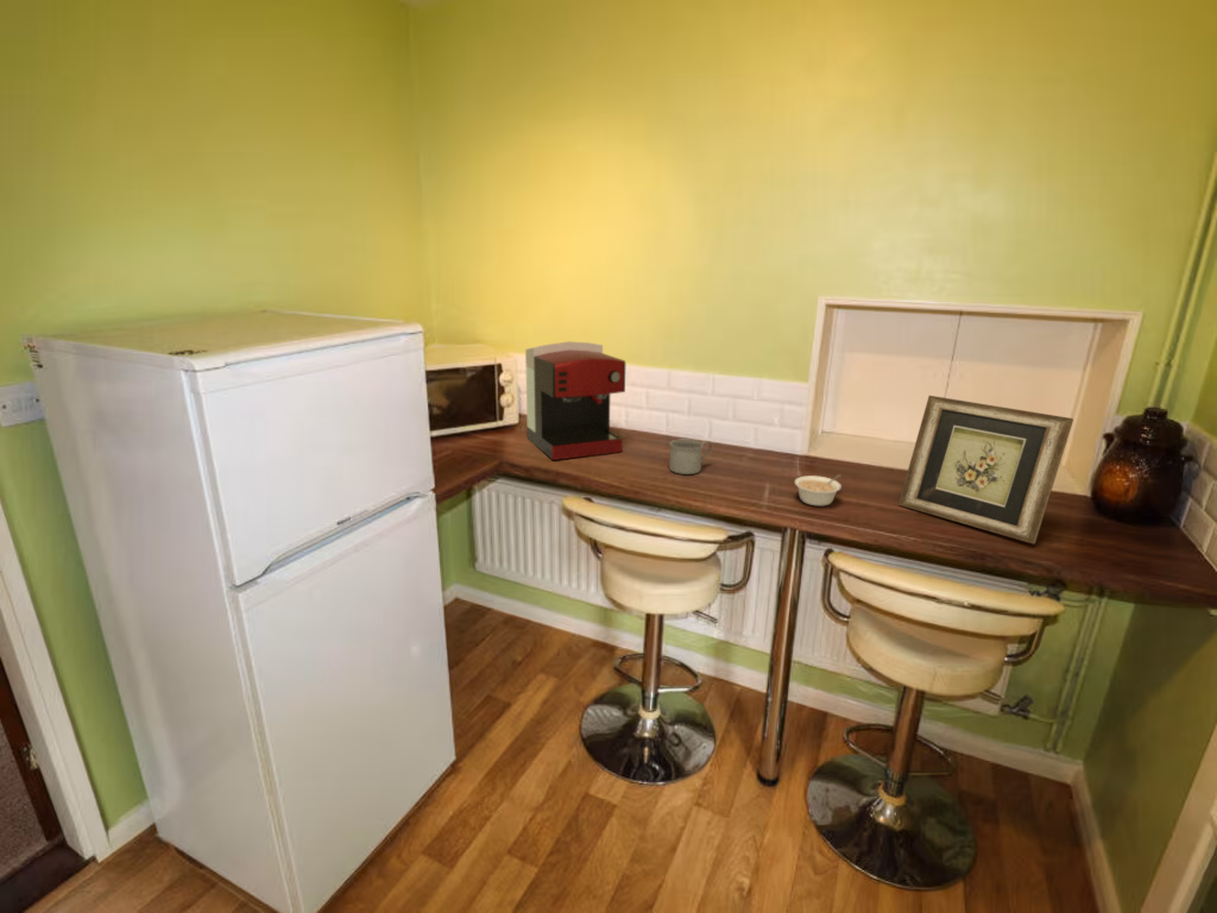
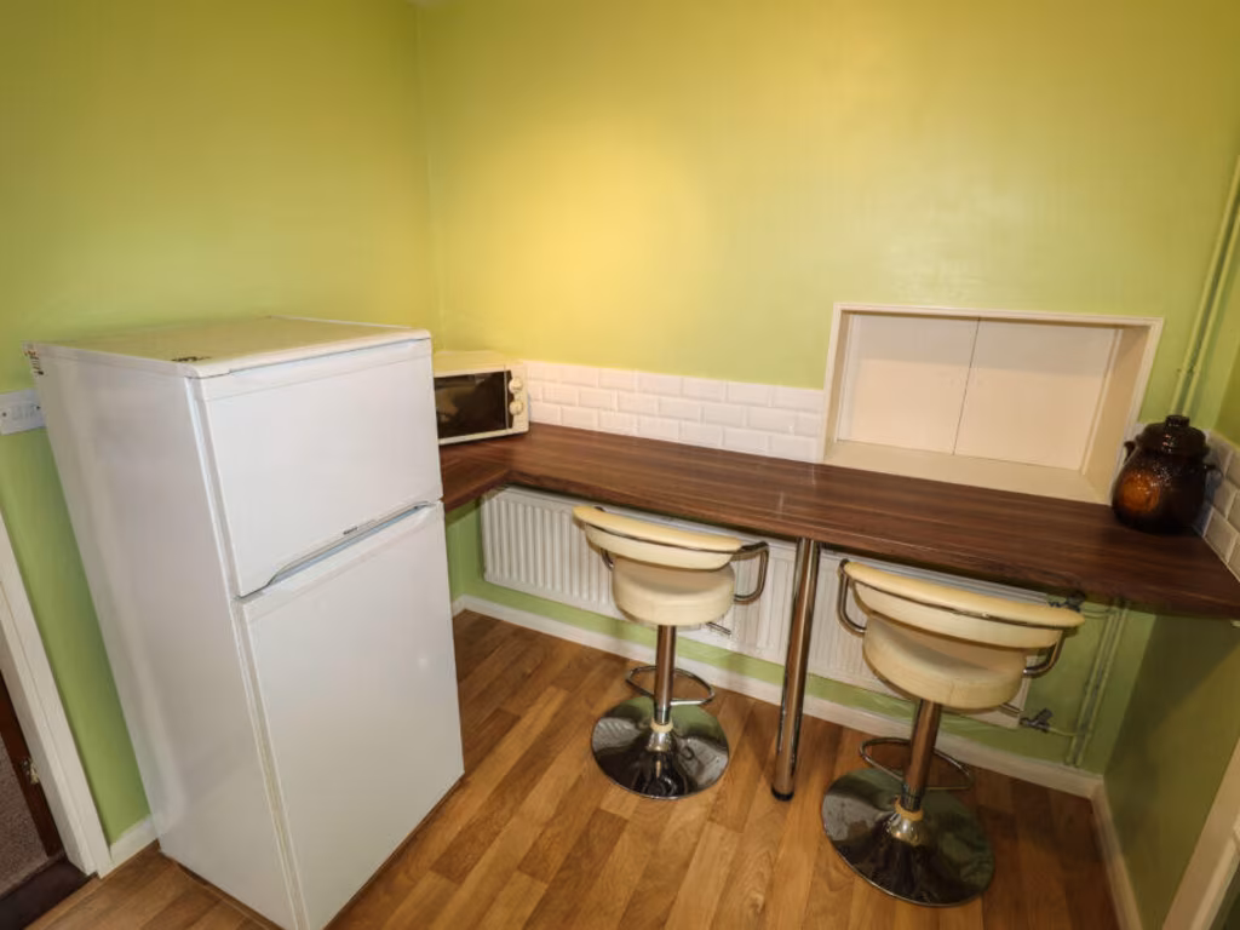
- picture frame [897,395,1074,544]
- mug [668,439,713,476]
- coffee maker [524,340,626,461]
- legume [794,473,843,508]
